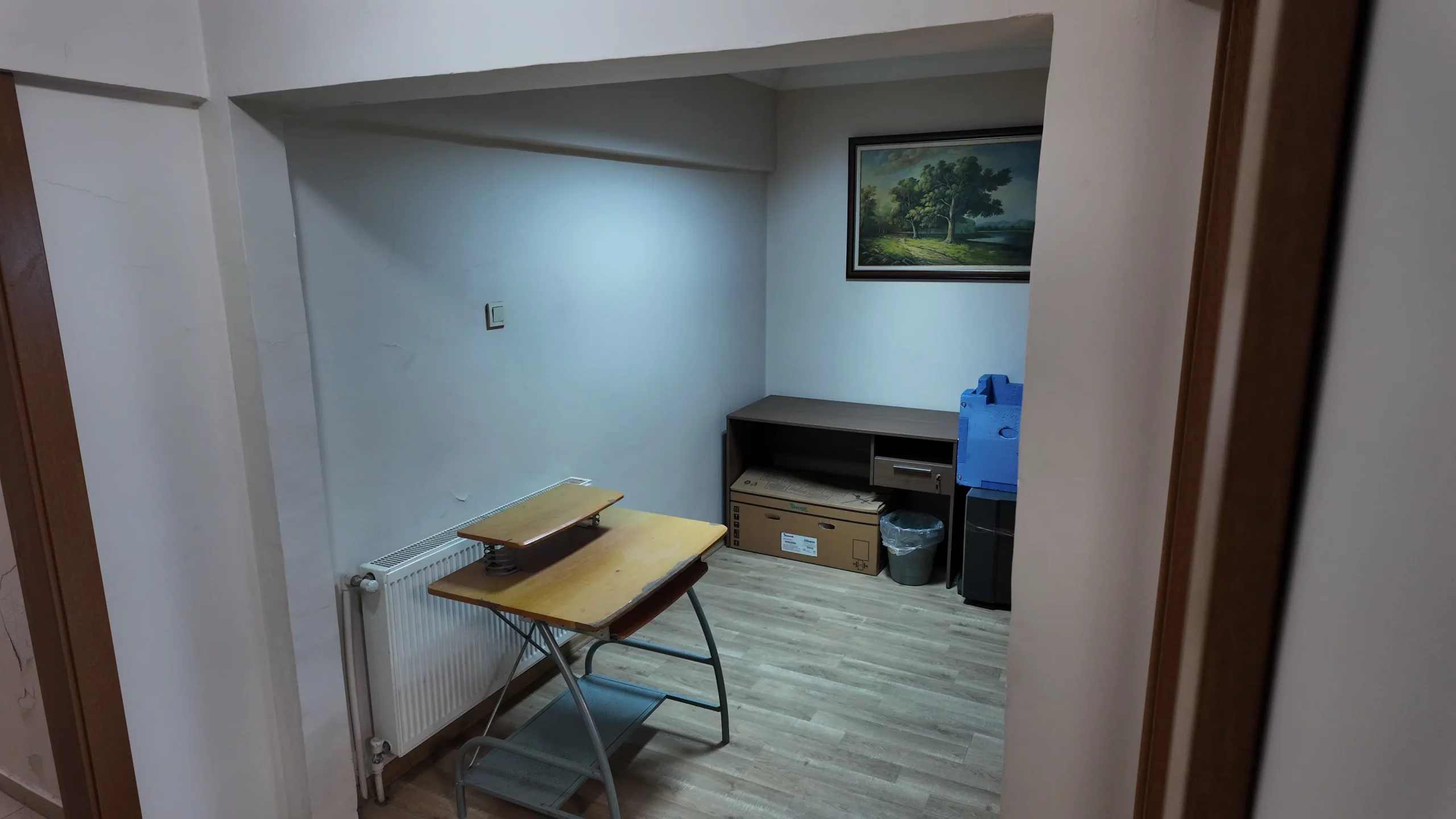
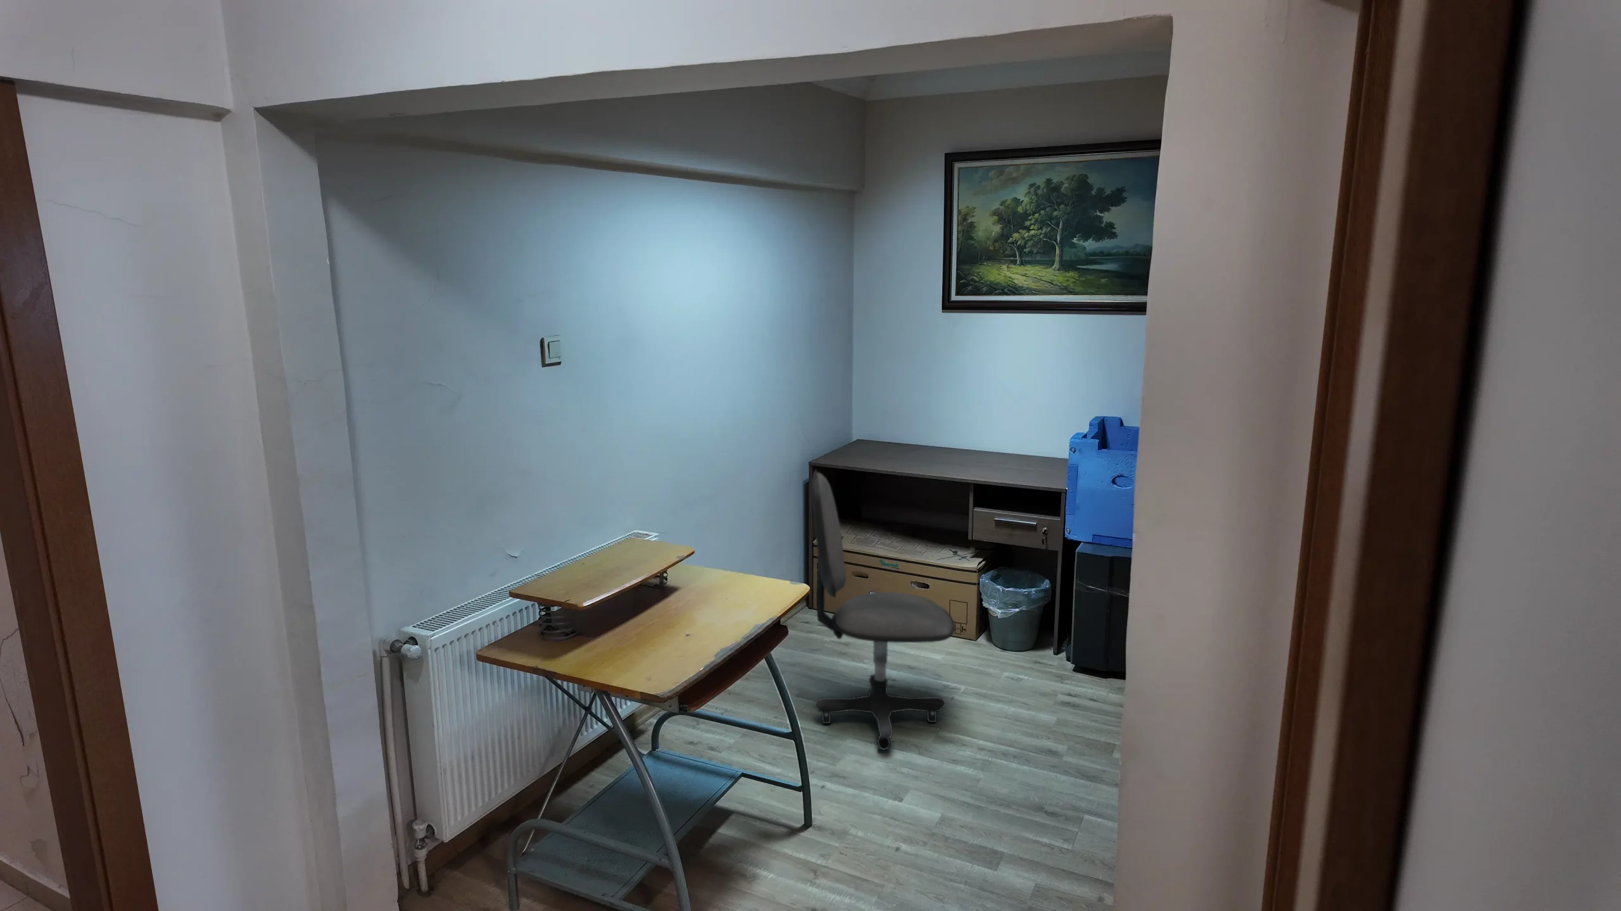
+ office chair [810,469,955,751]
